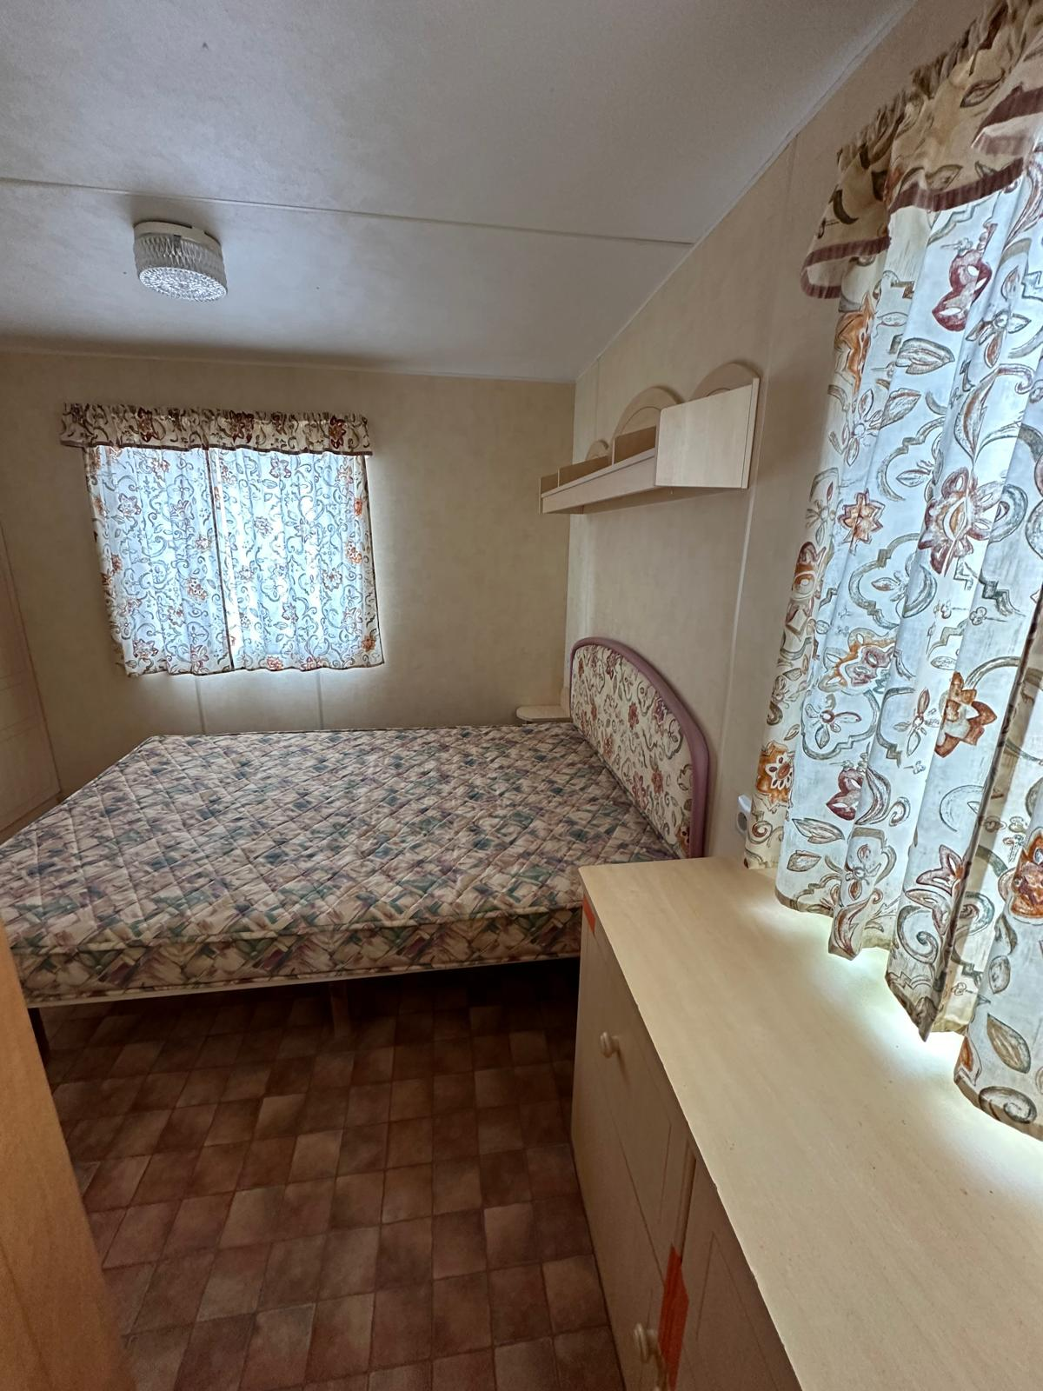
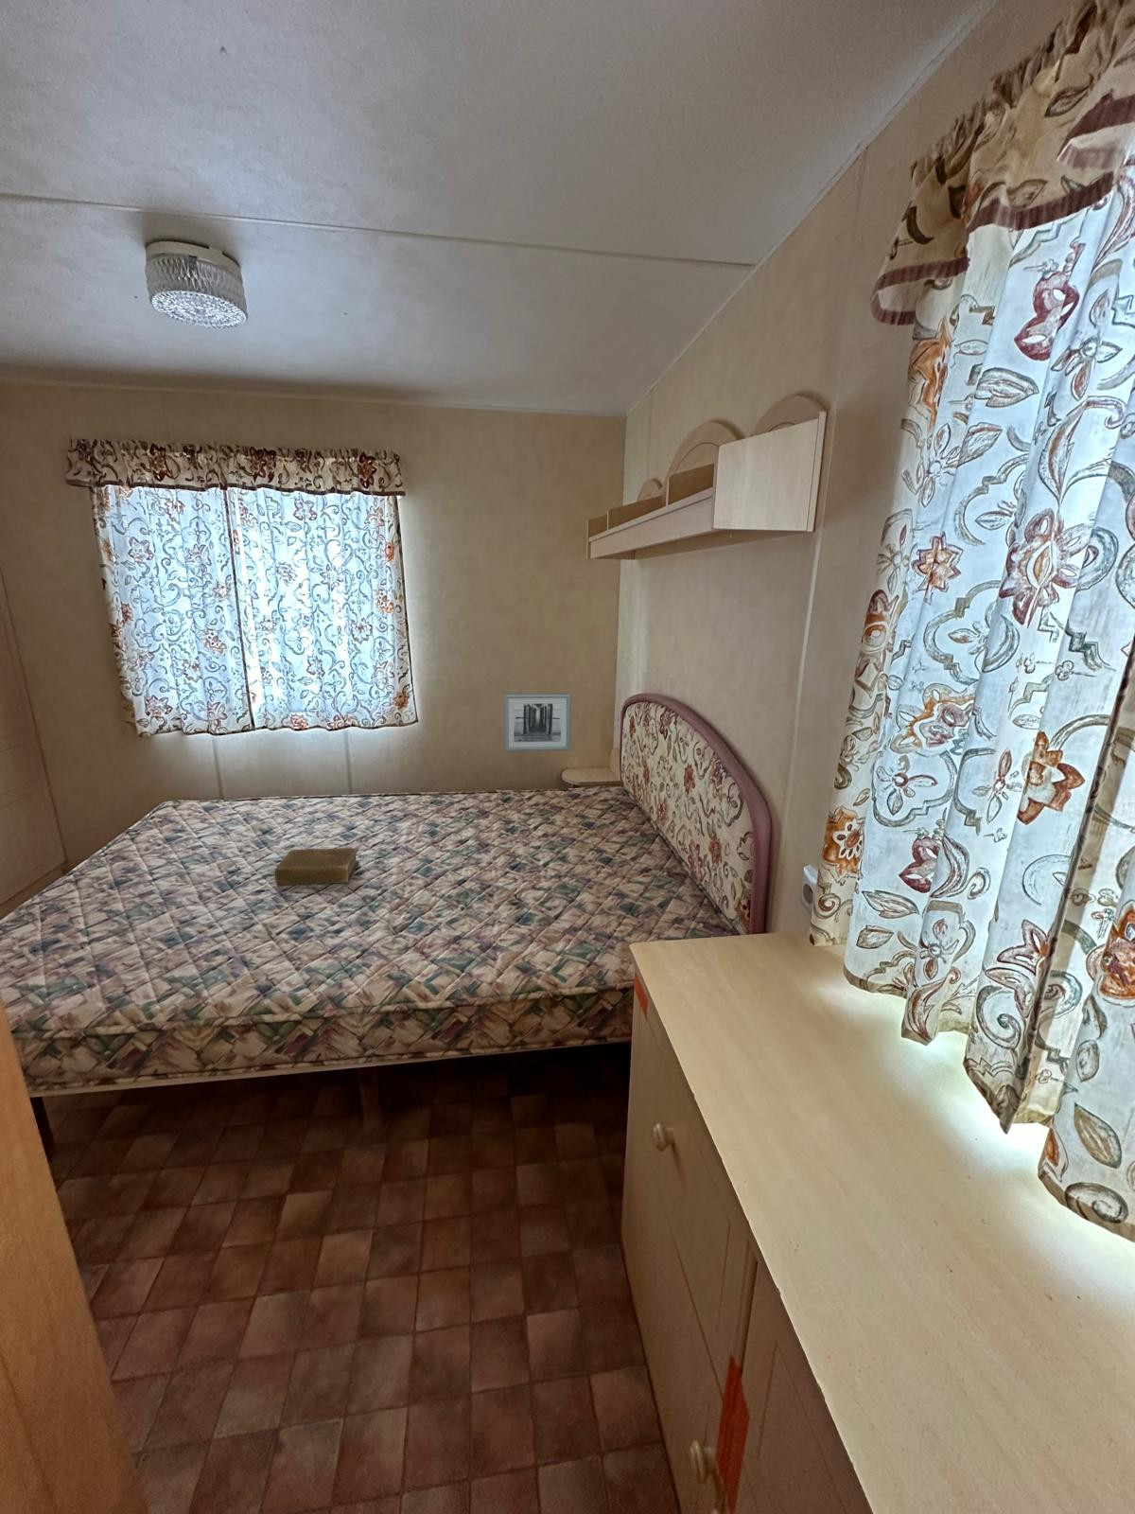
+ wall art [503,693,572,753]
+ book [274,846,360,886]
